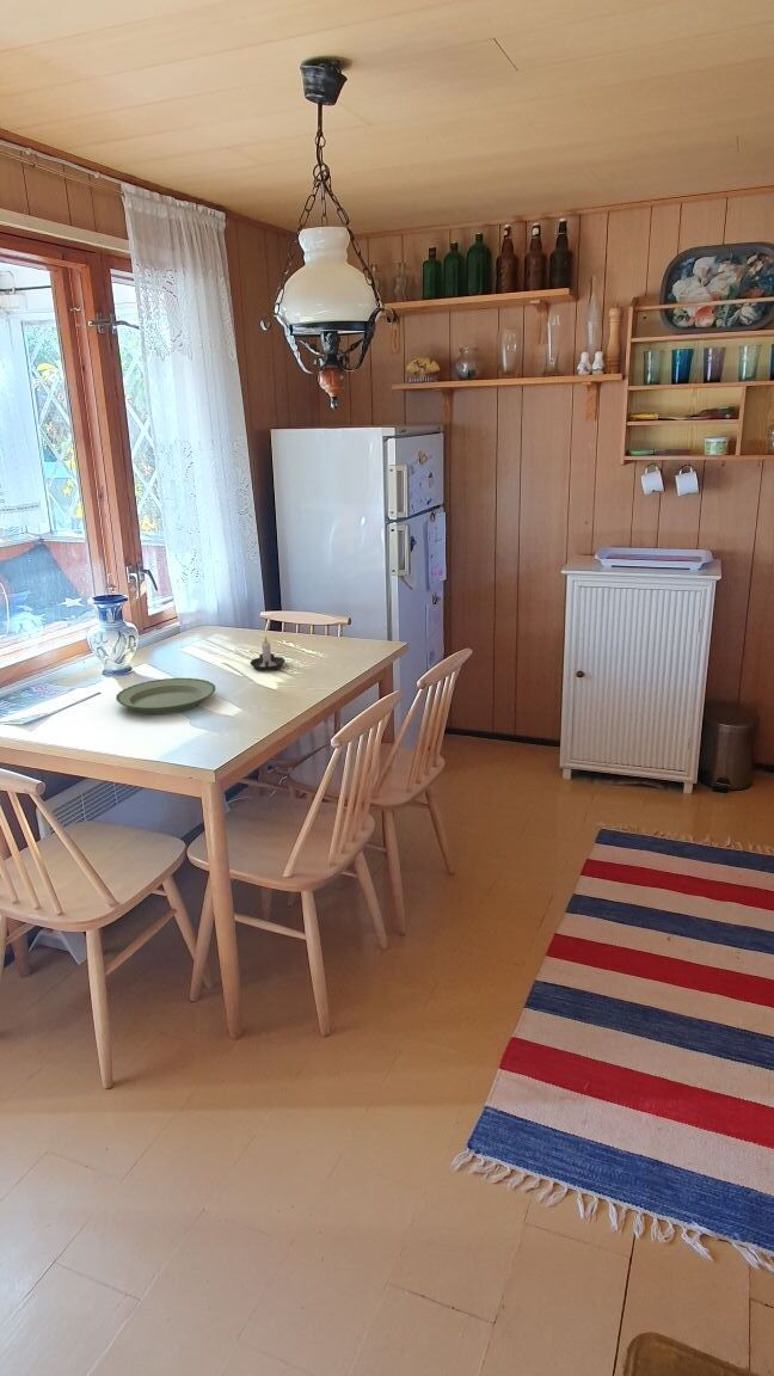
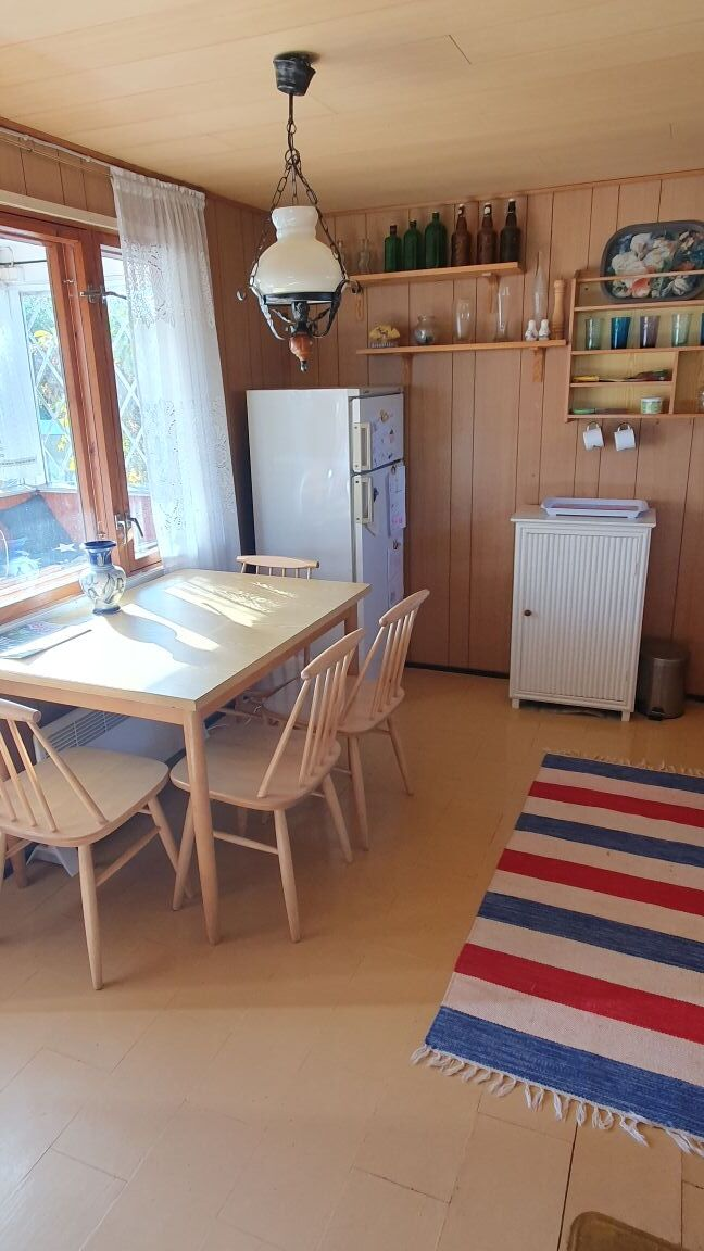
- plate [115,677,216,715]
- candle [250,635,287,671]
